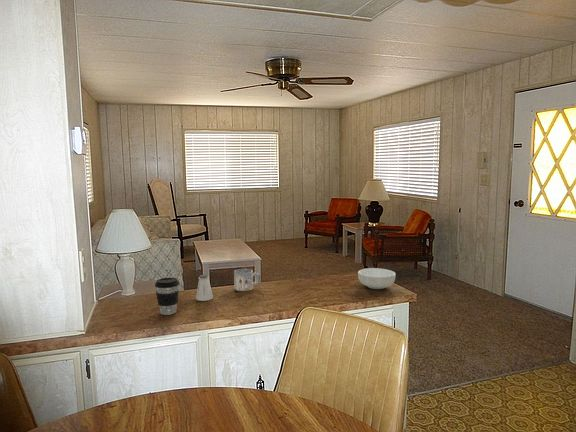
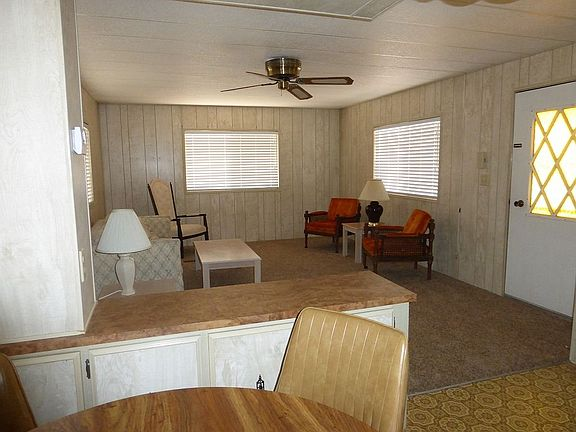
- cereal bowl [357,267,397,290]
- mug [233,268,261,292]
- coffee cup [154,277,180,316]
- saltshaker [195,274,214,302]
